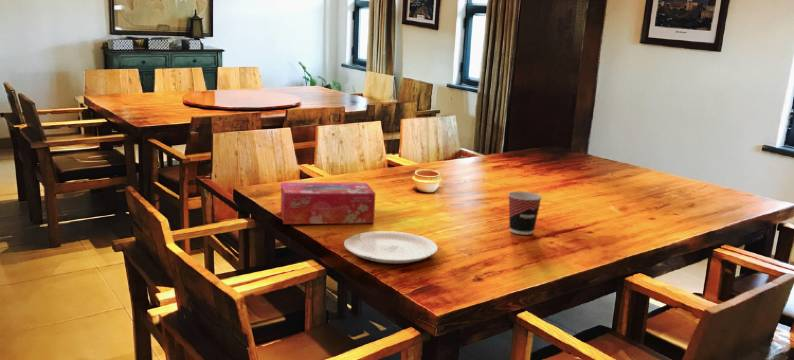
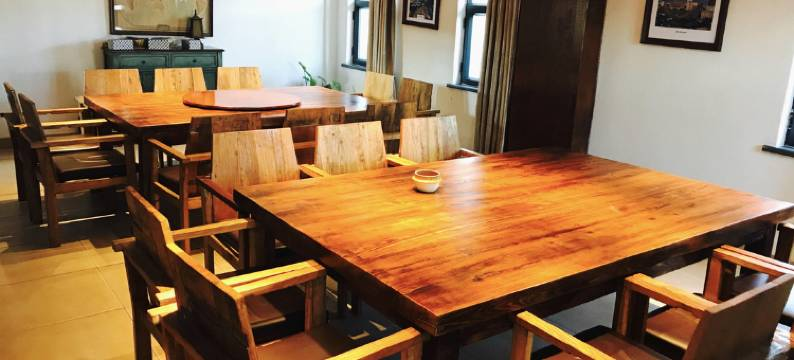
- plate [343,230,439,264]
- tissue box [280,182,376,225]
- cup [507,191,543,236]
